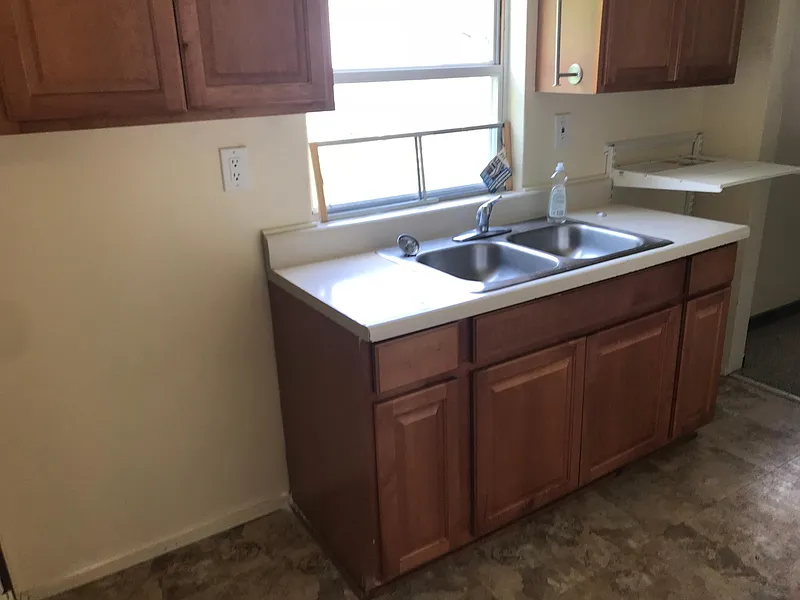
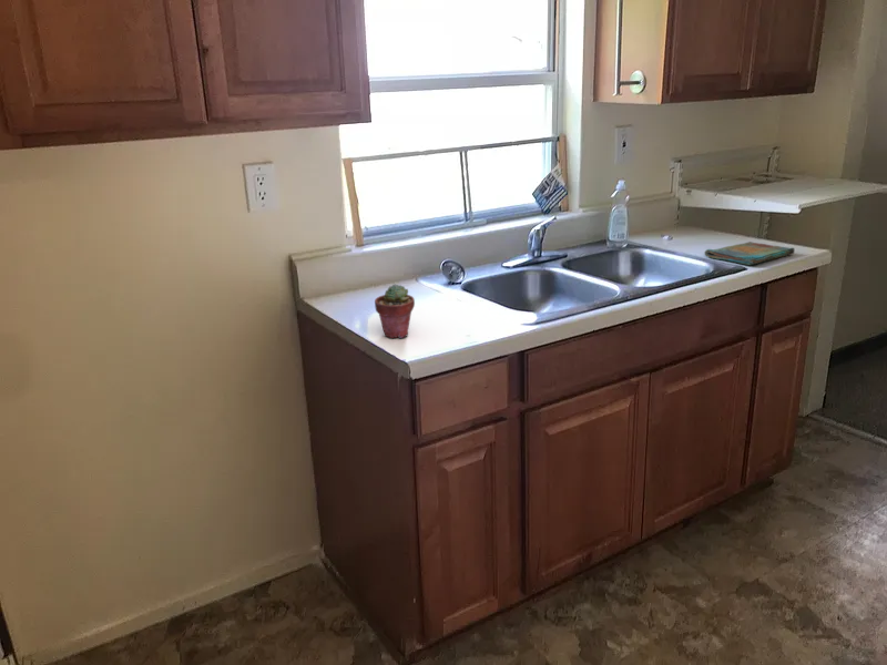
+ dish towel [704,241,796,266]
+ potted succulent [374,284,416,339]
